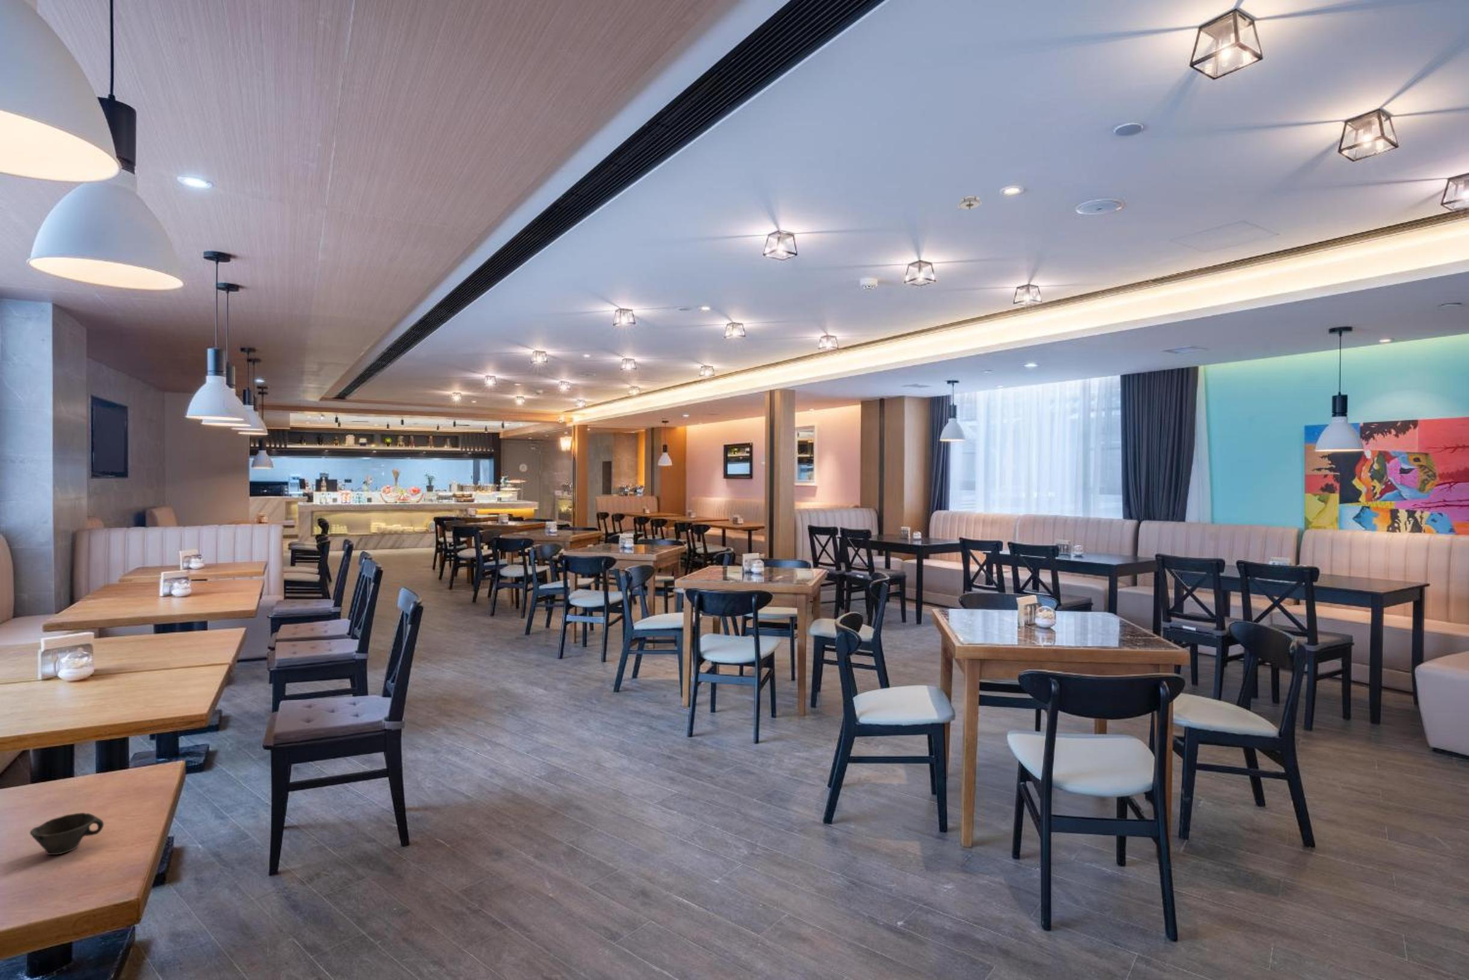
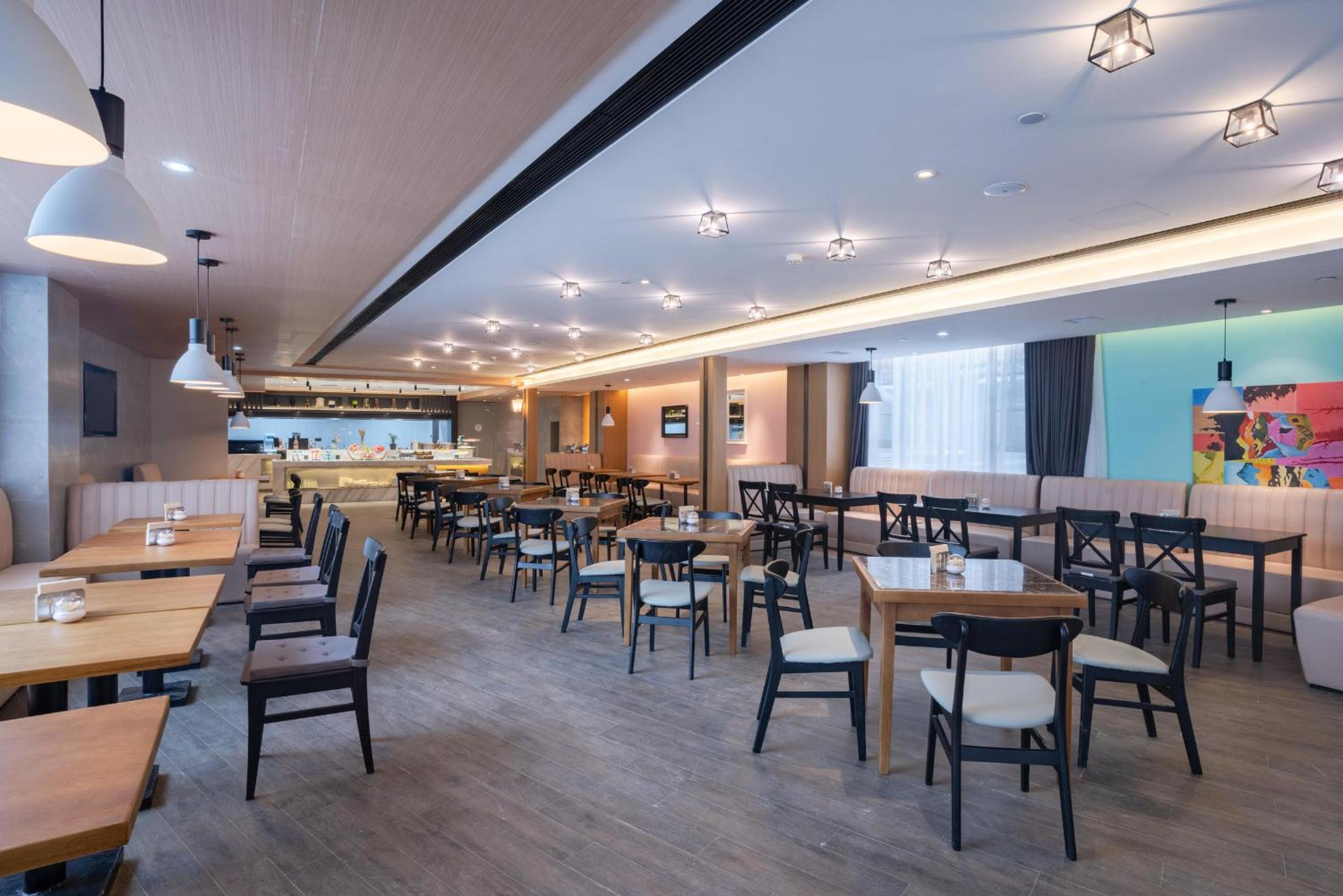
- smoke detector [956,195,982,212]
- cup [28,812,104,855]
